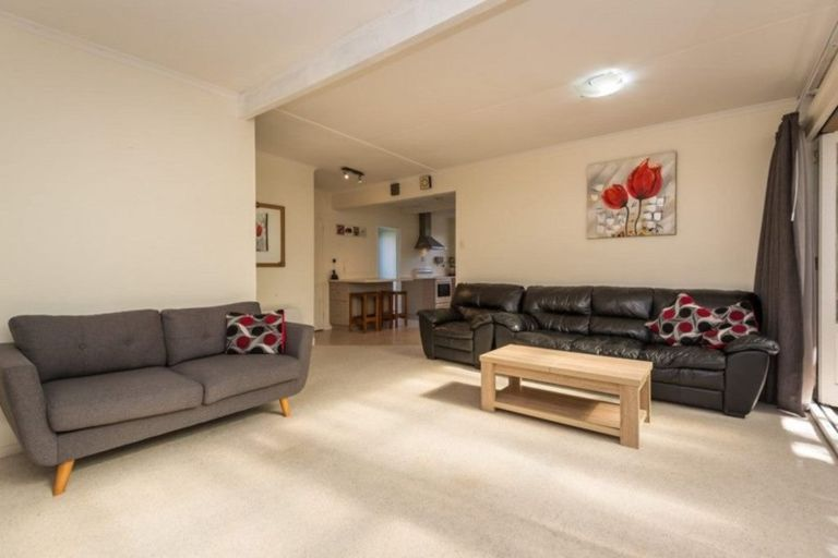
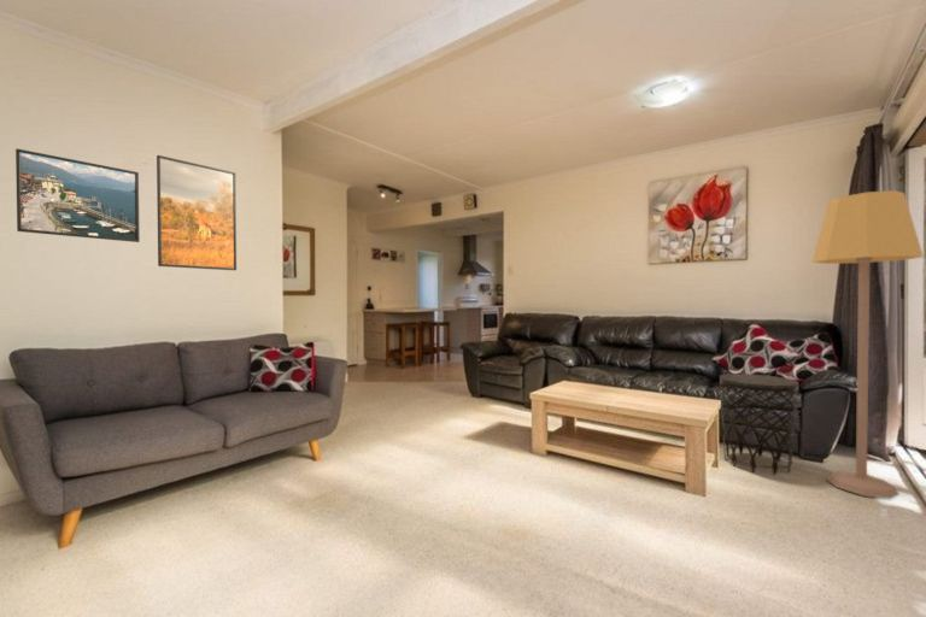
+ side table [719,372,799,476]
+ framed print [14,147,141,243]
+ lamp [810,189,925,500]
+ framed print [156,154,238,271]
